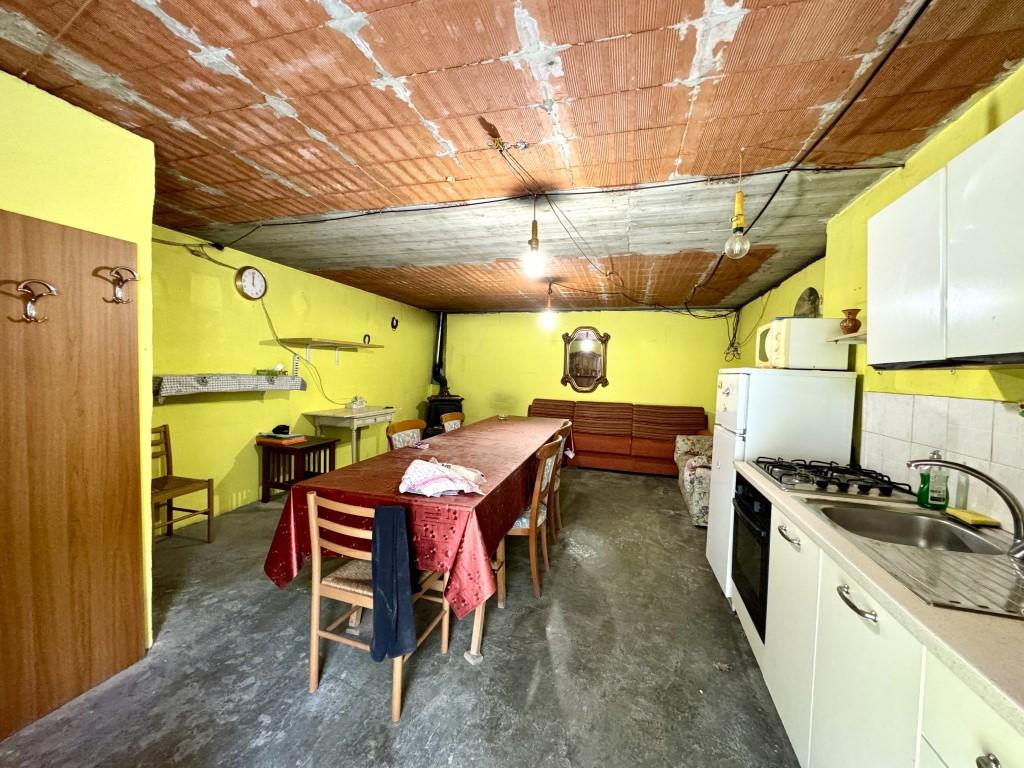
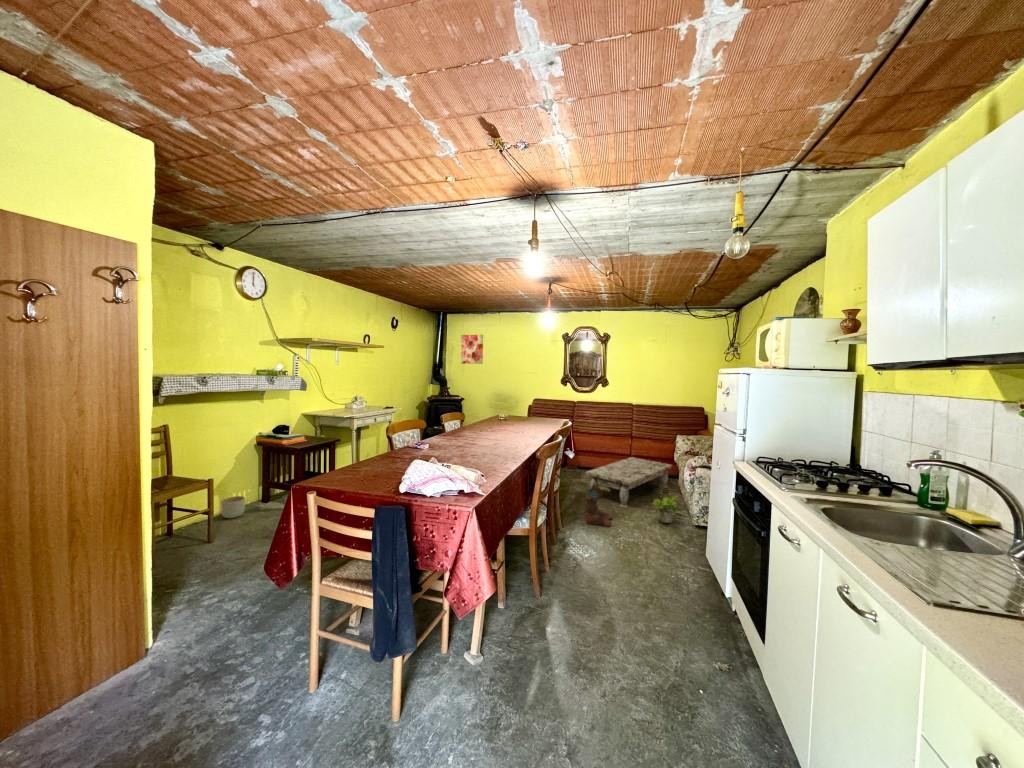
+ coffee table [585,456,673,508]
+ planter [220,495,246,519]
+ potted plant [652,494,681,524]
+ wall art [460,334,484,365]
+ boots [583,483,613,528]
